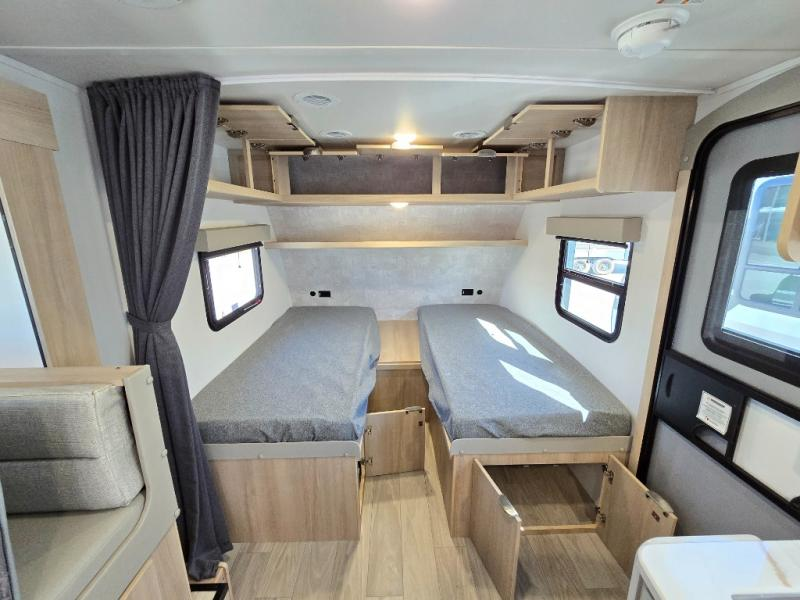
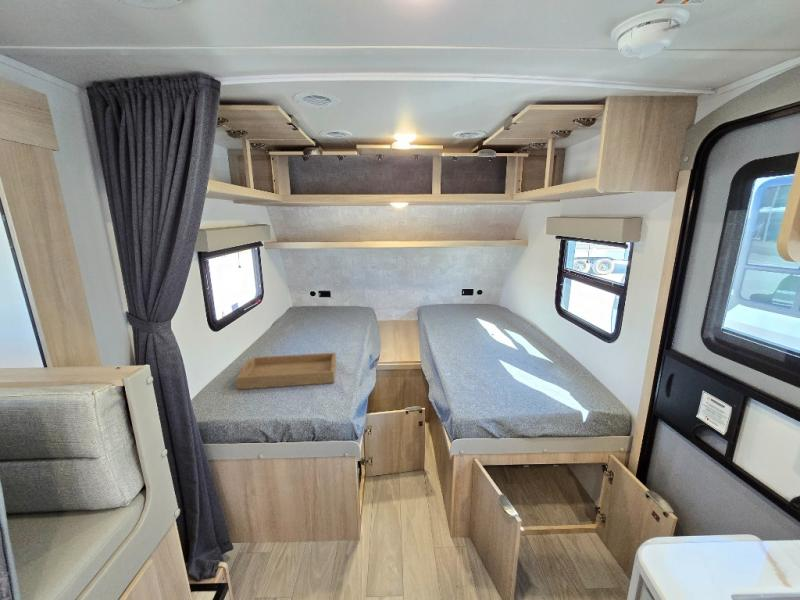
+ serving tray [235,352,337,390]
